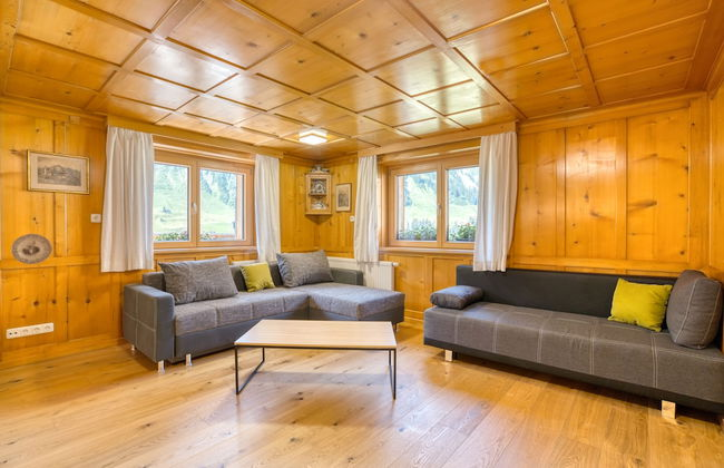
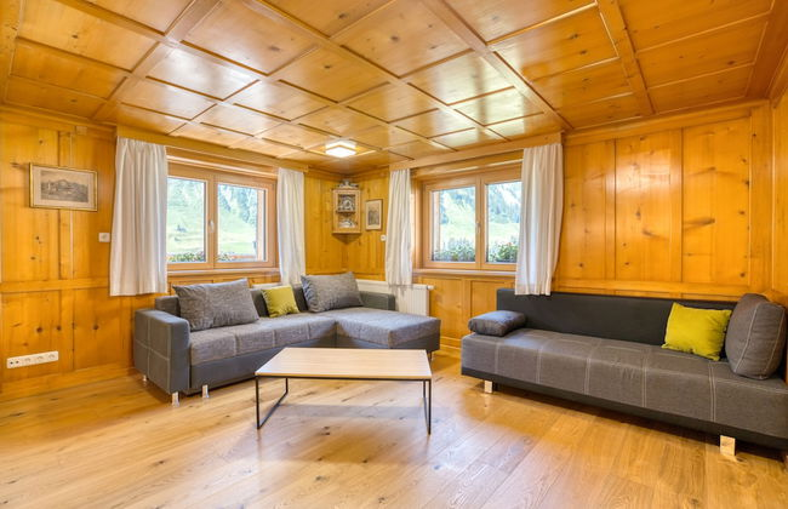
- decorative plate [10,233,53,265]
